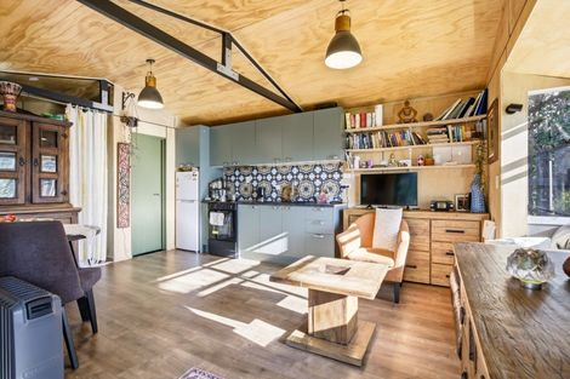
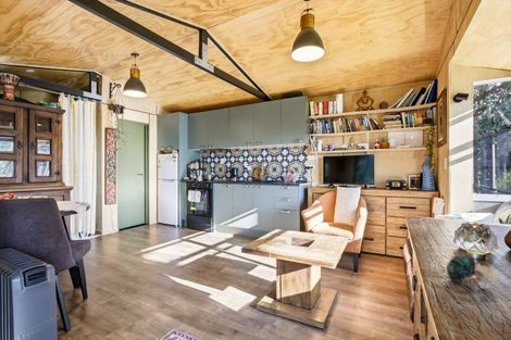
+ decorative egg [446,254,500,289]
